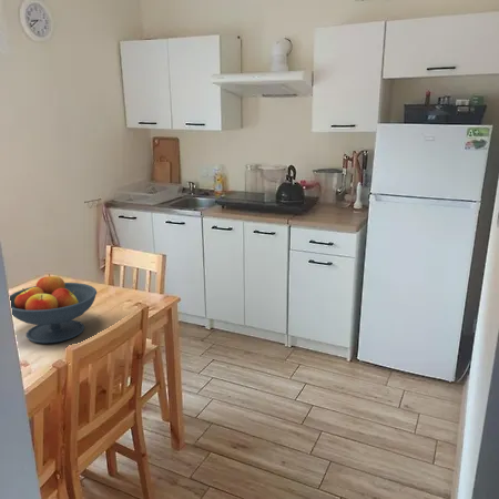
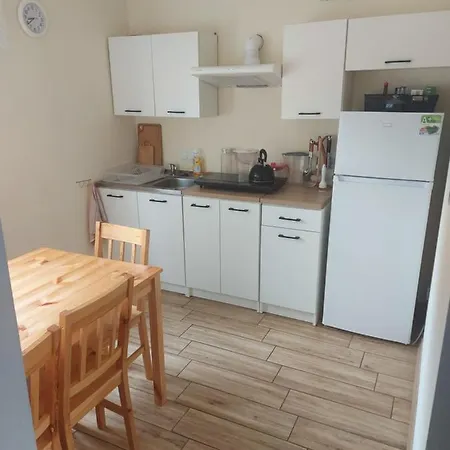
- fruit bowl [9,273,98,344]
